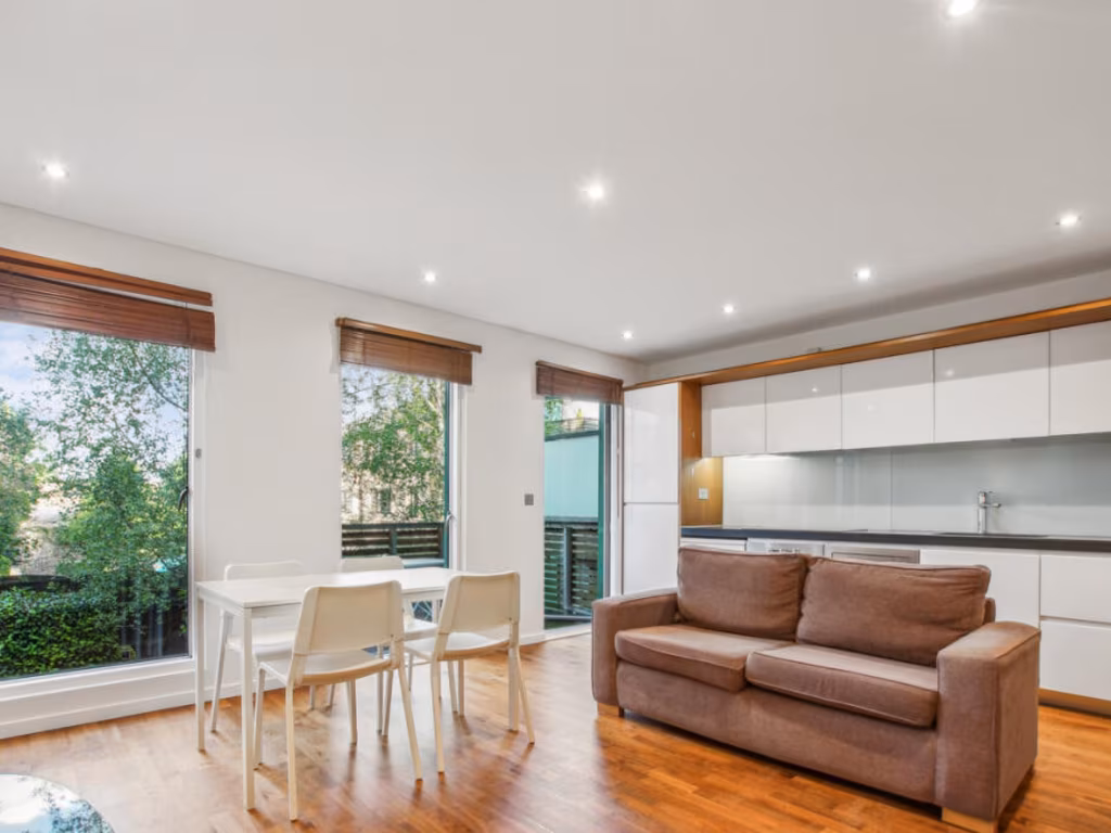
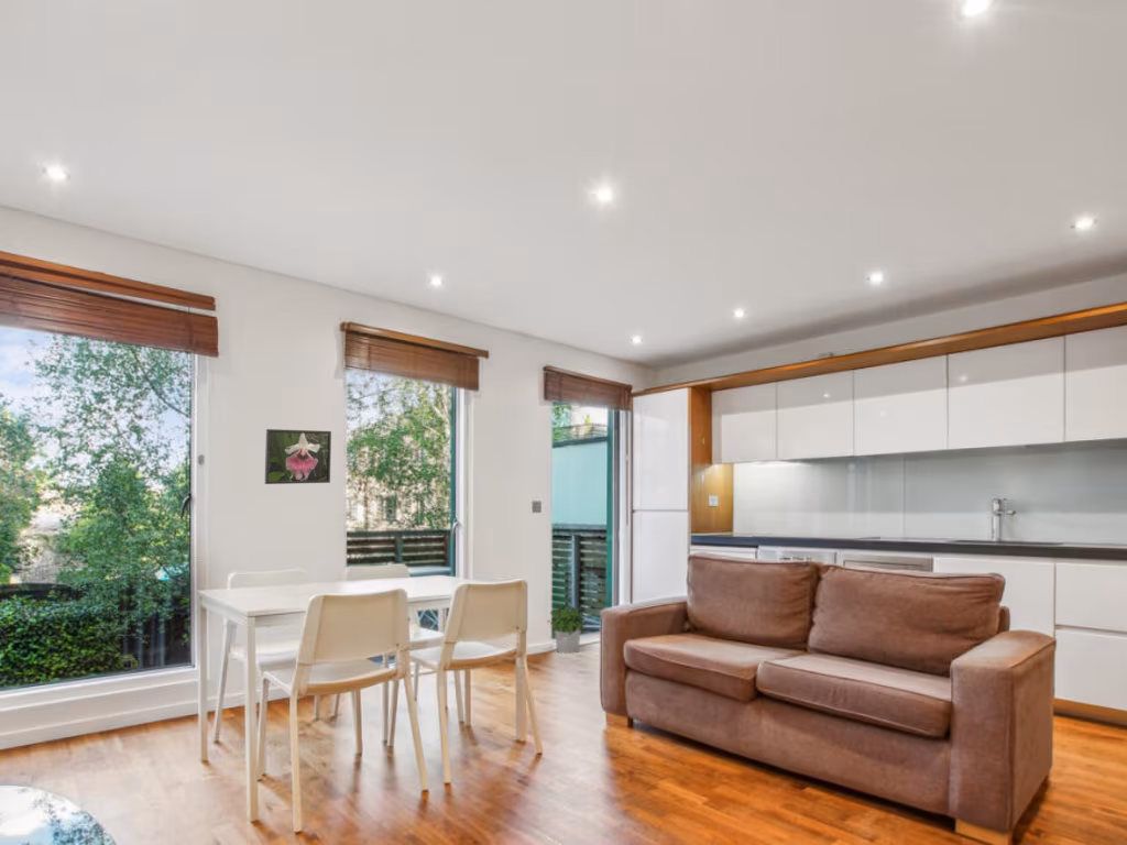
+ potted plant [546,604,588,655]
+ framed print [264,428,332,485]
